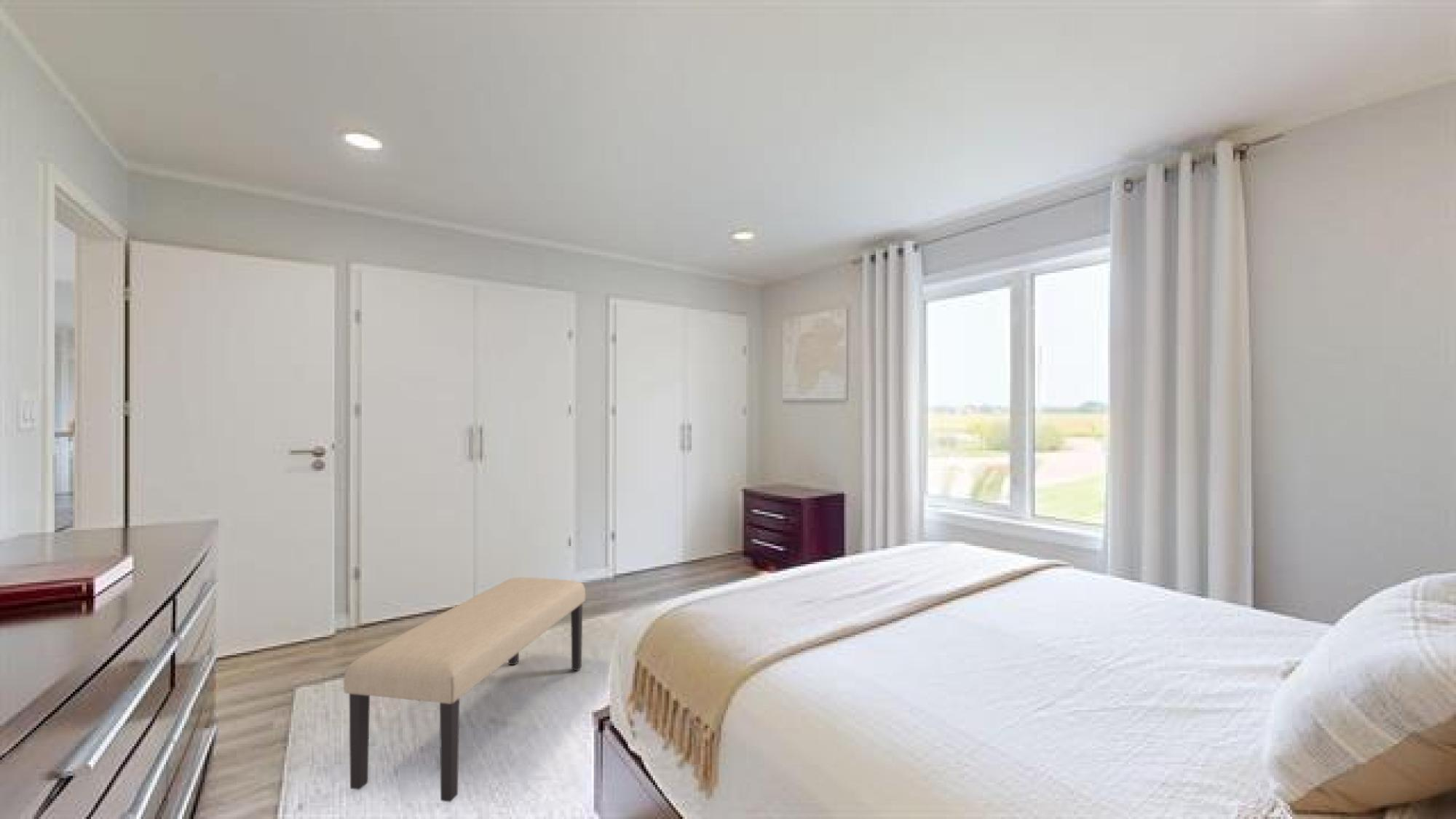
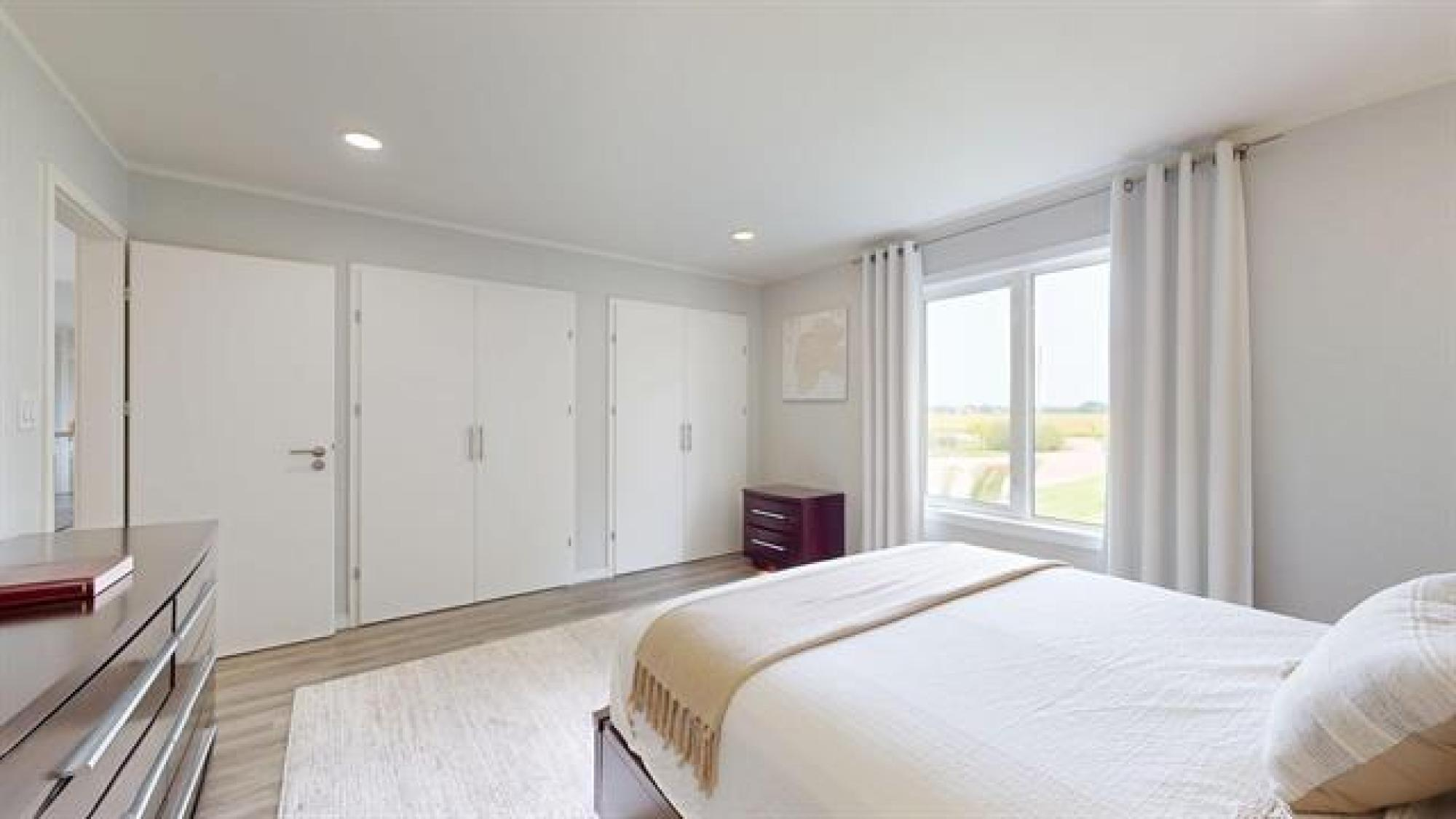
- bench [343,577,586,803]
